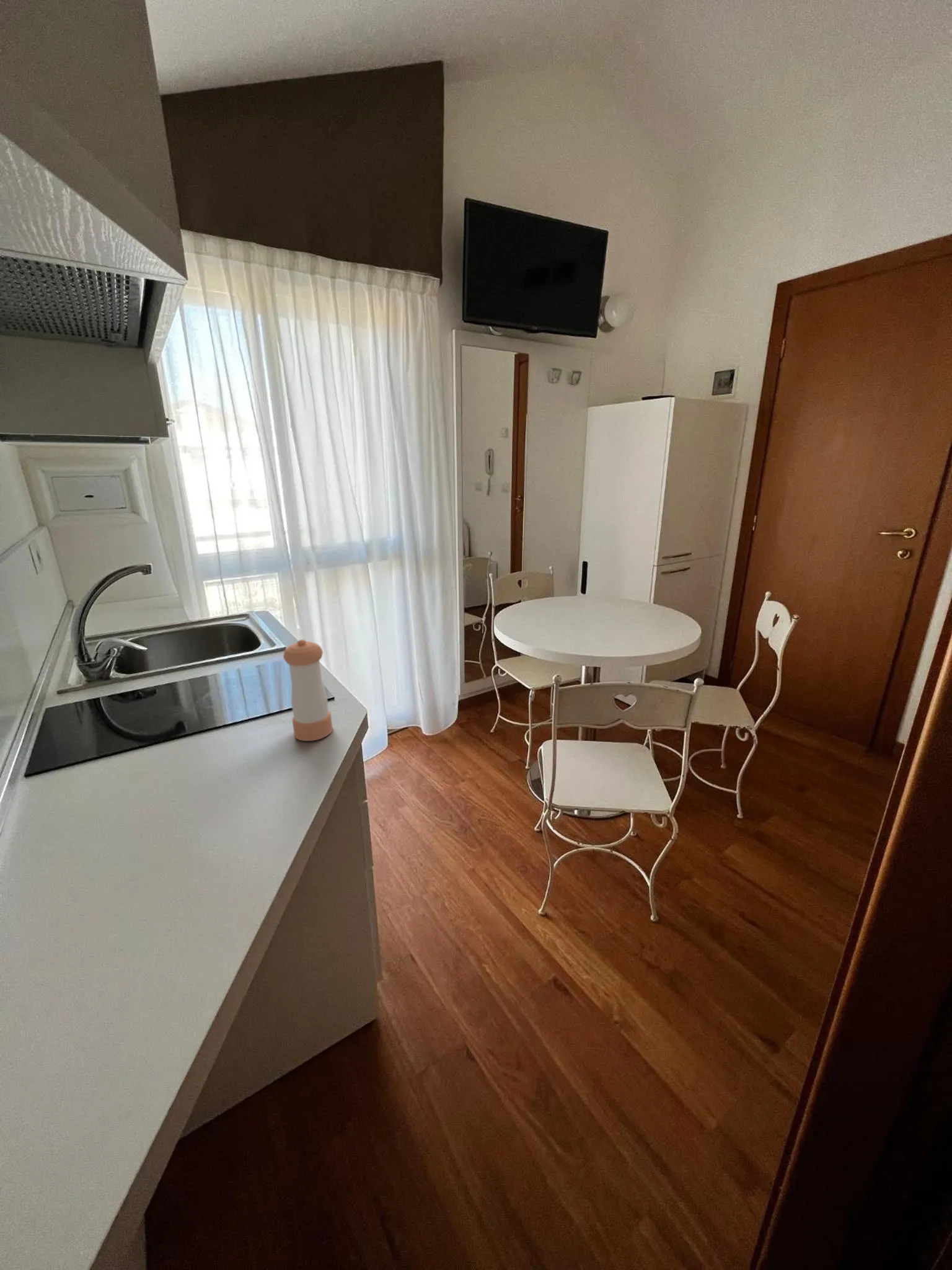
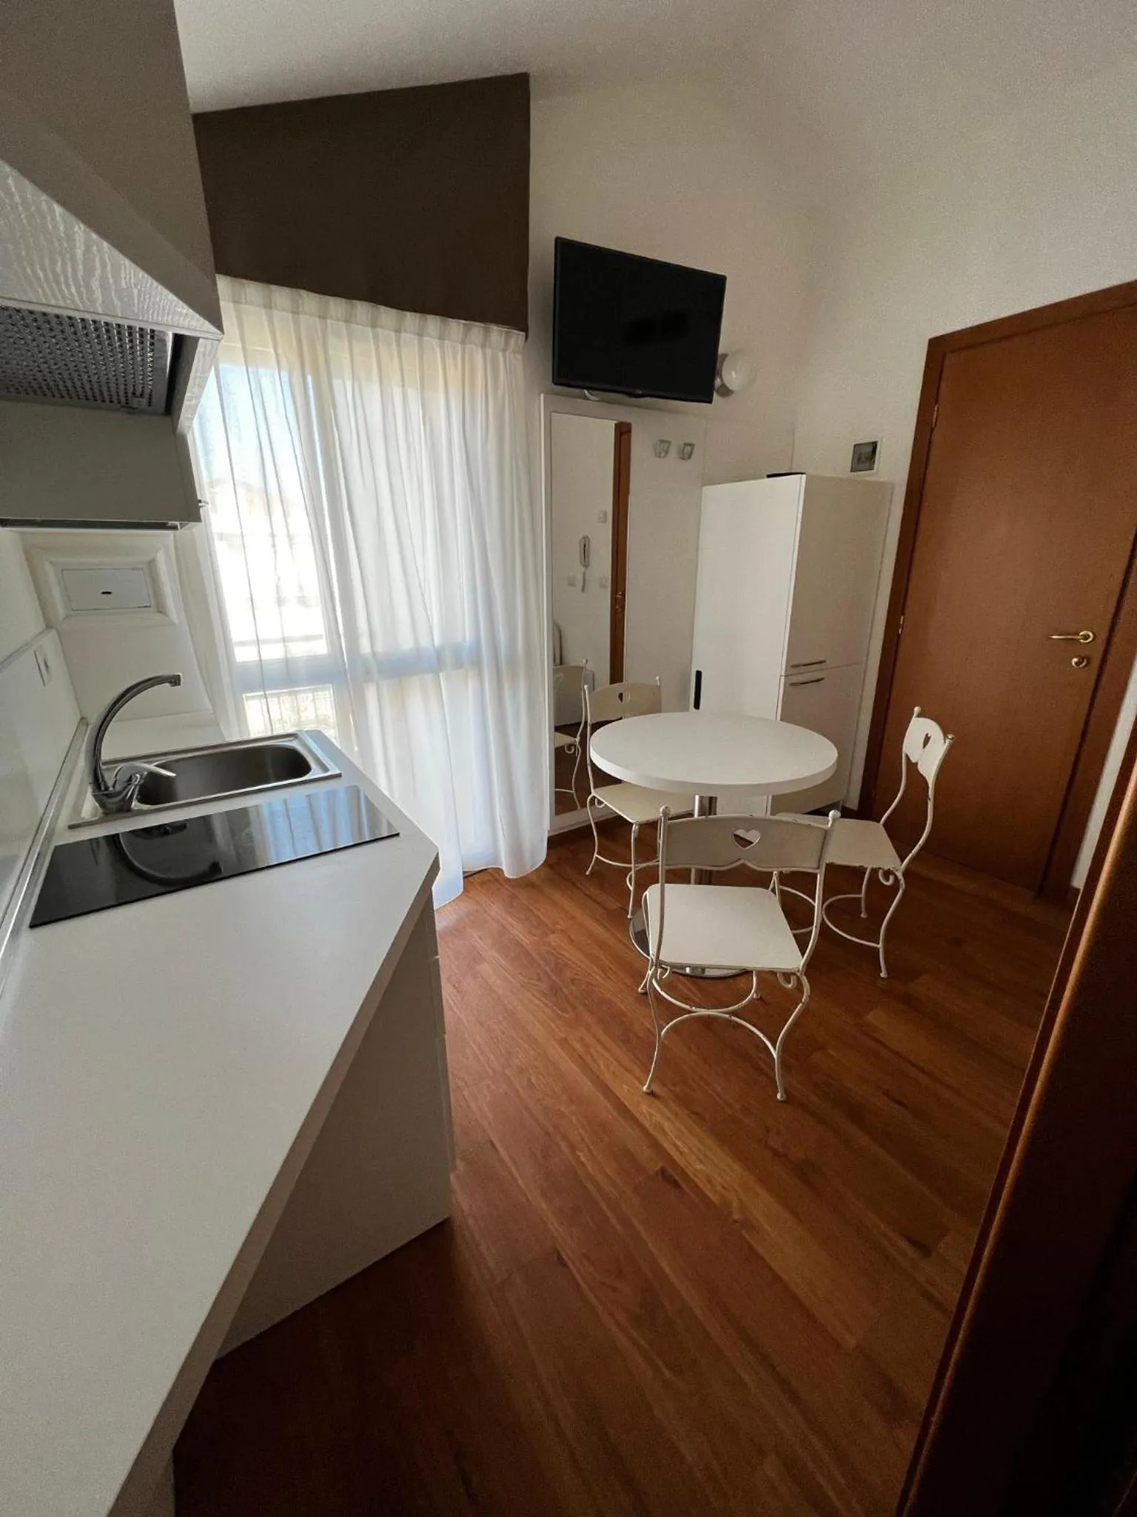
- pepper shaker [283,639,333,742]
